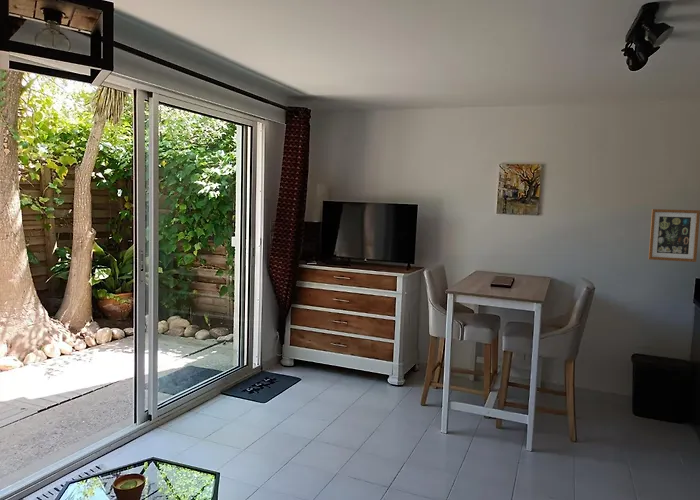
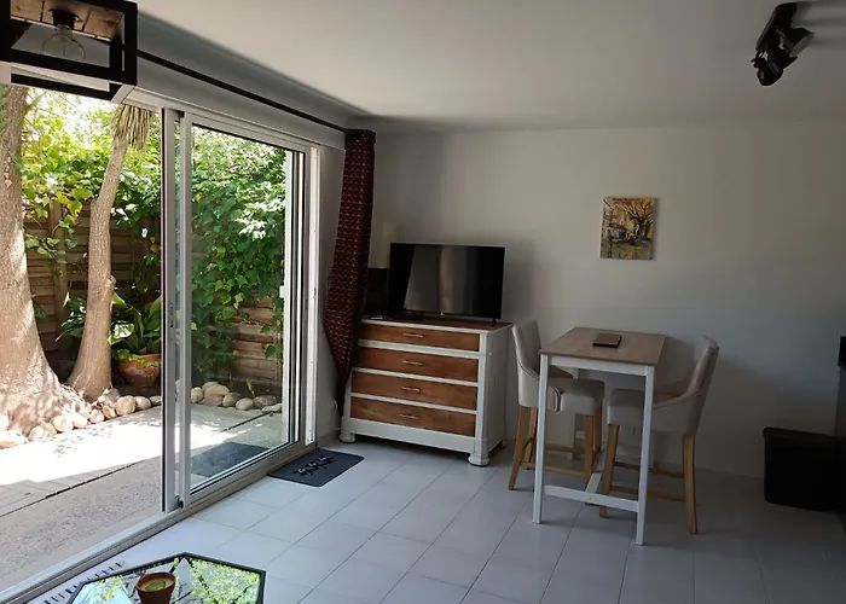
- wall art [648,208,700,263]
